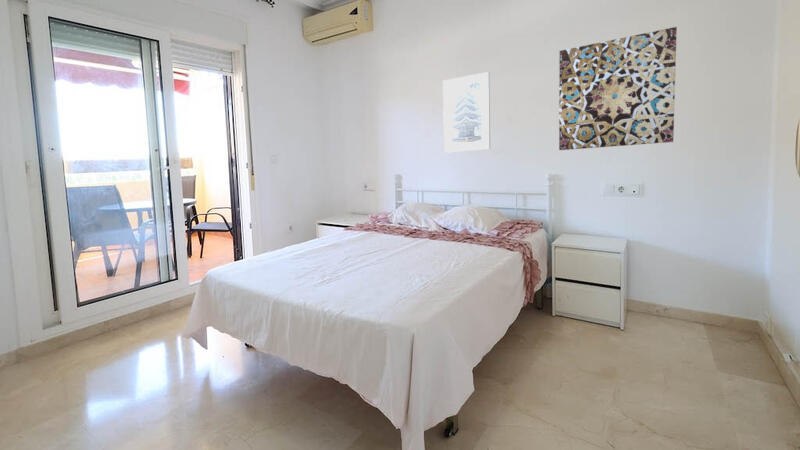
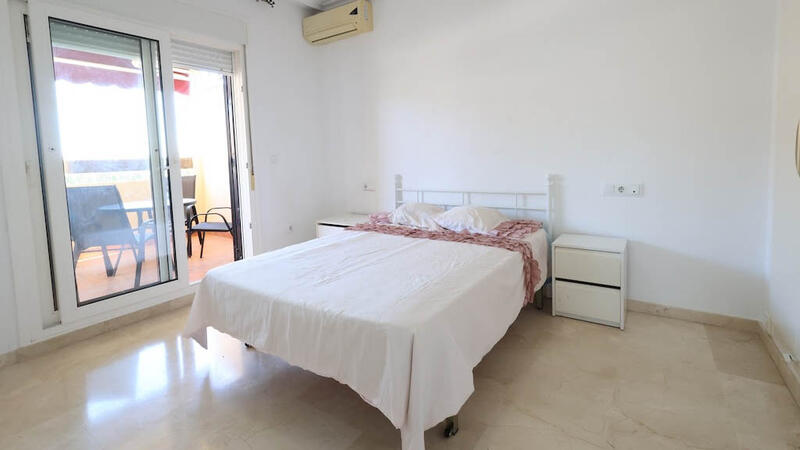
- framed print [442,71,491,154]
- wall art [558,26,678,151]
